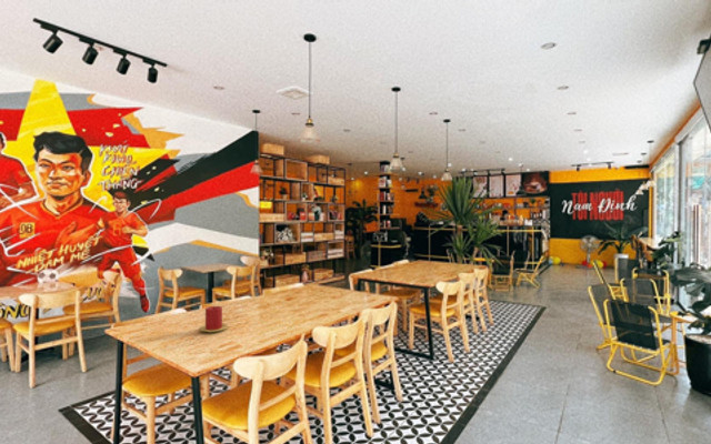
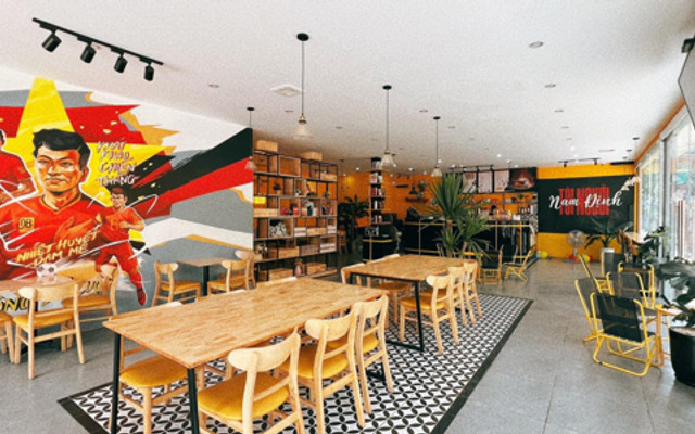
- candle [199,305,229,333]
